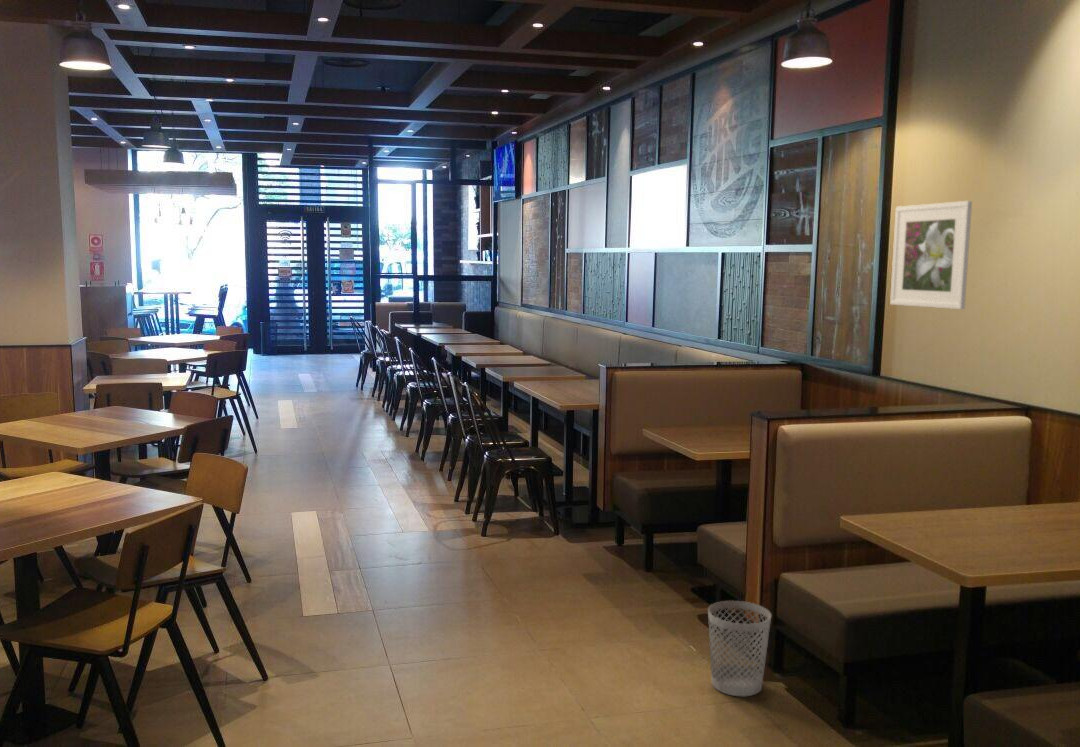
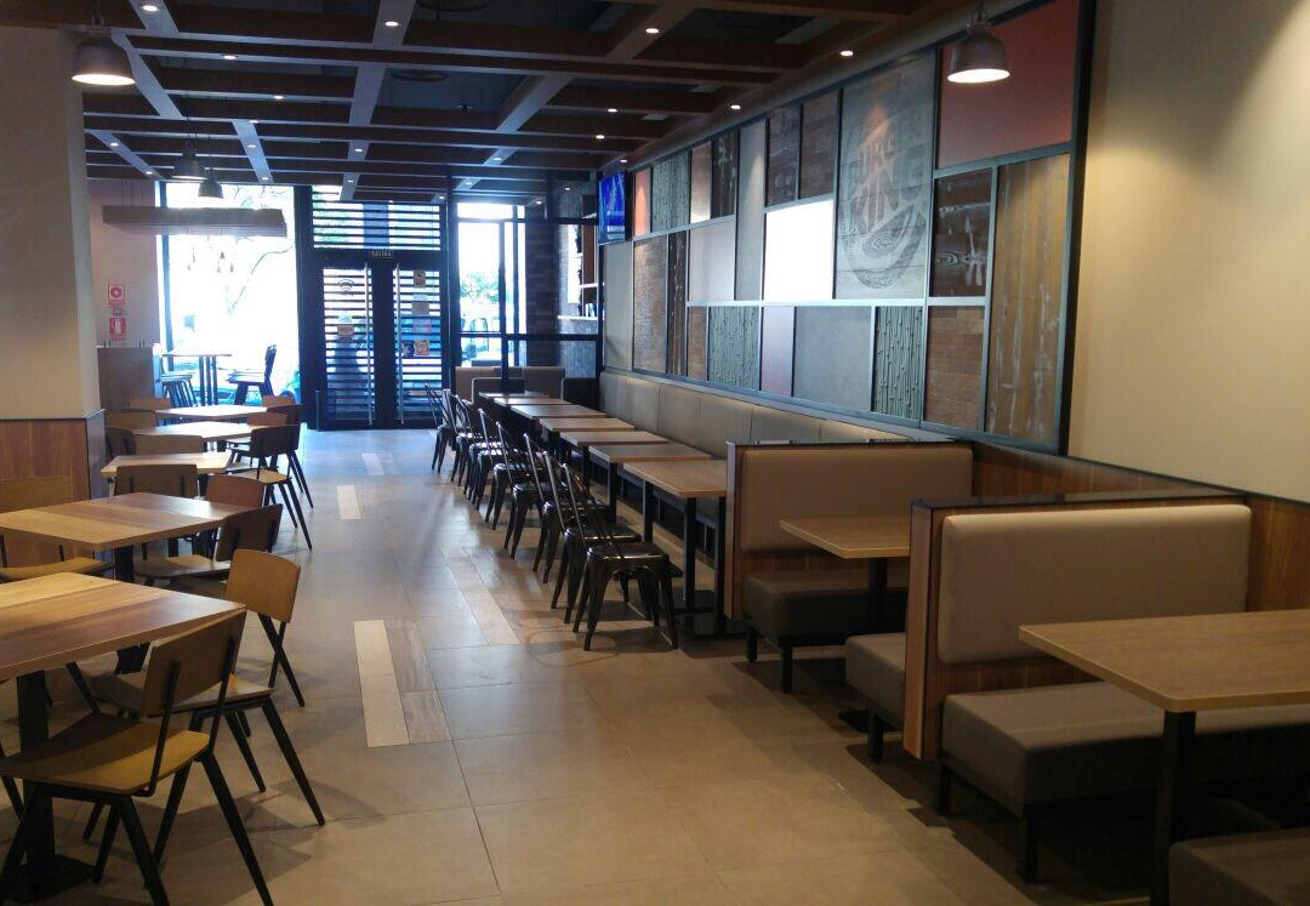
- wastebasket [707,600,772,697]
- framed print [889,200,973,310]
